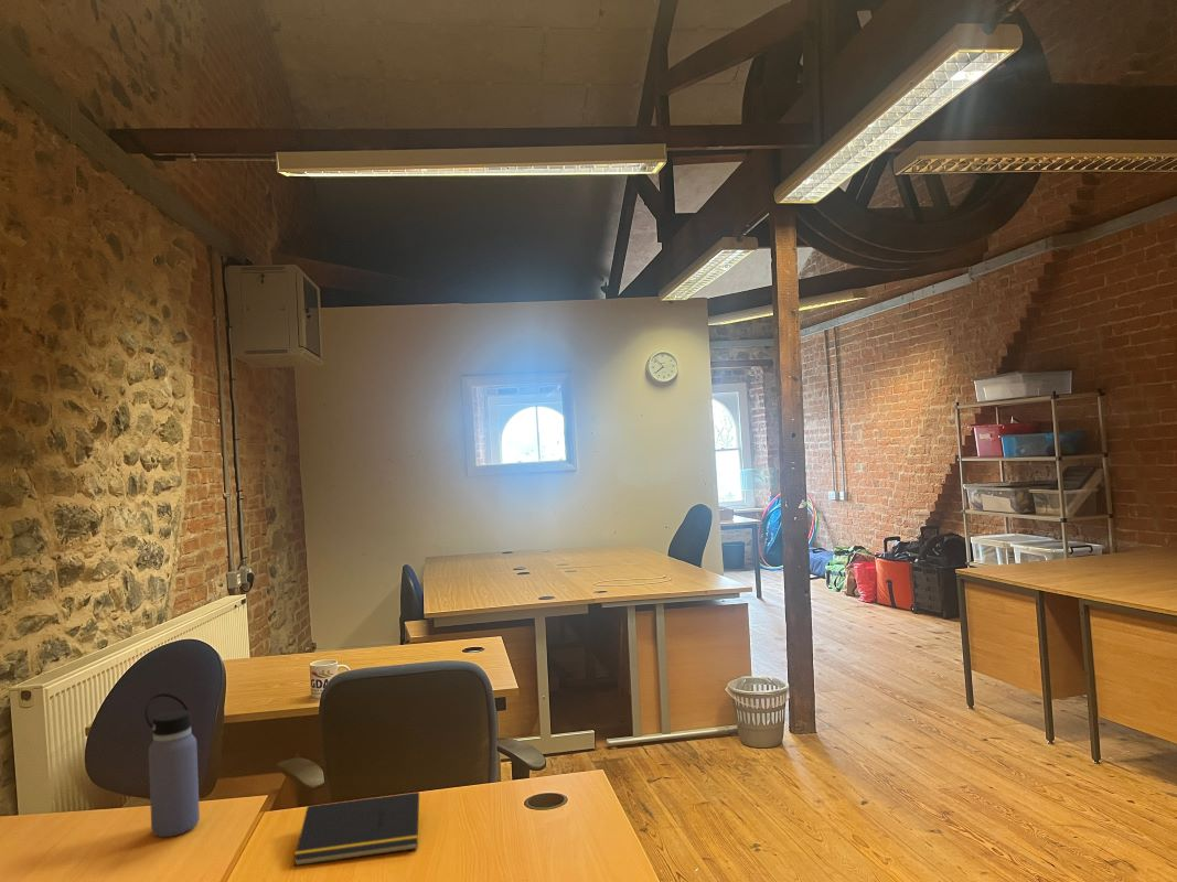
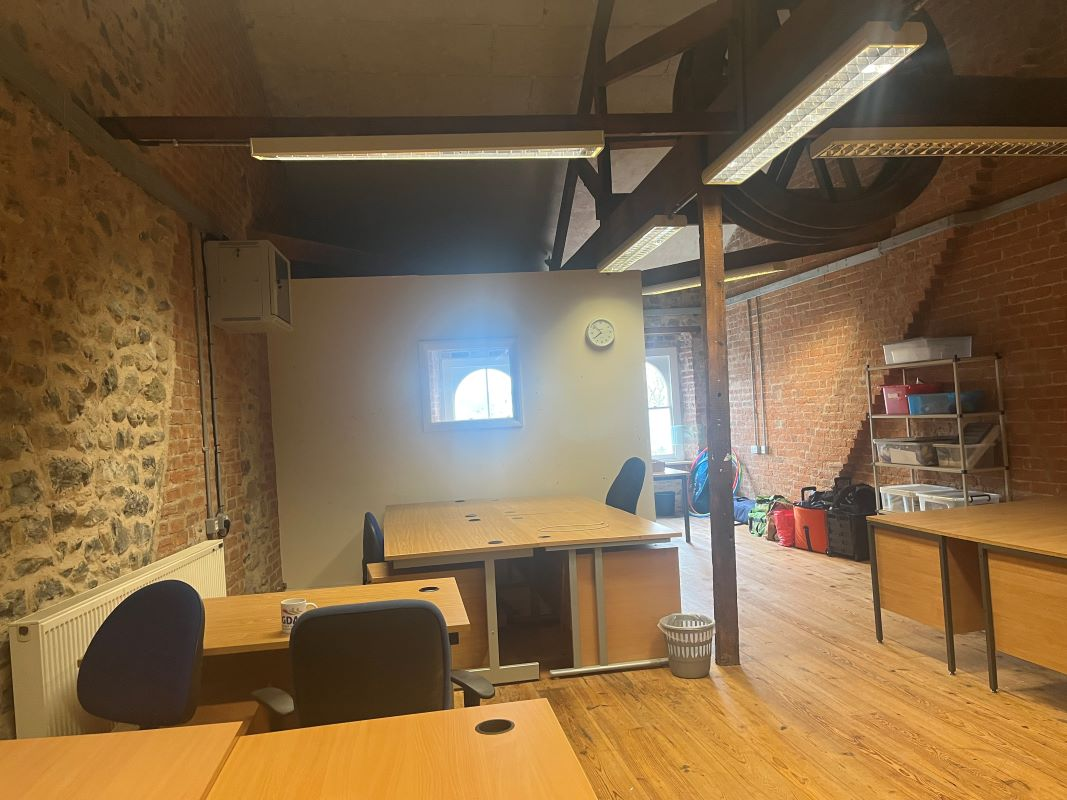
- water bottle [143,692,201,838]
- notepad [292,790,420,867]
